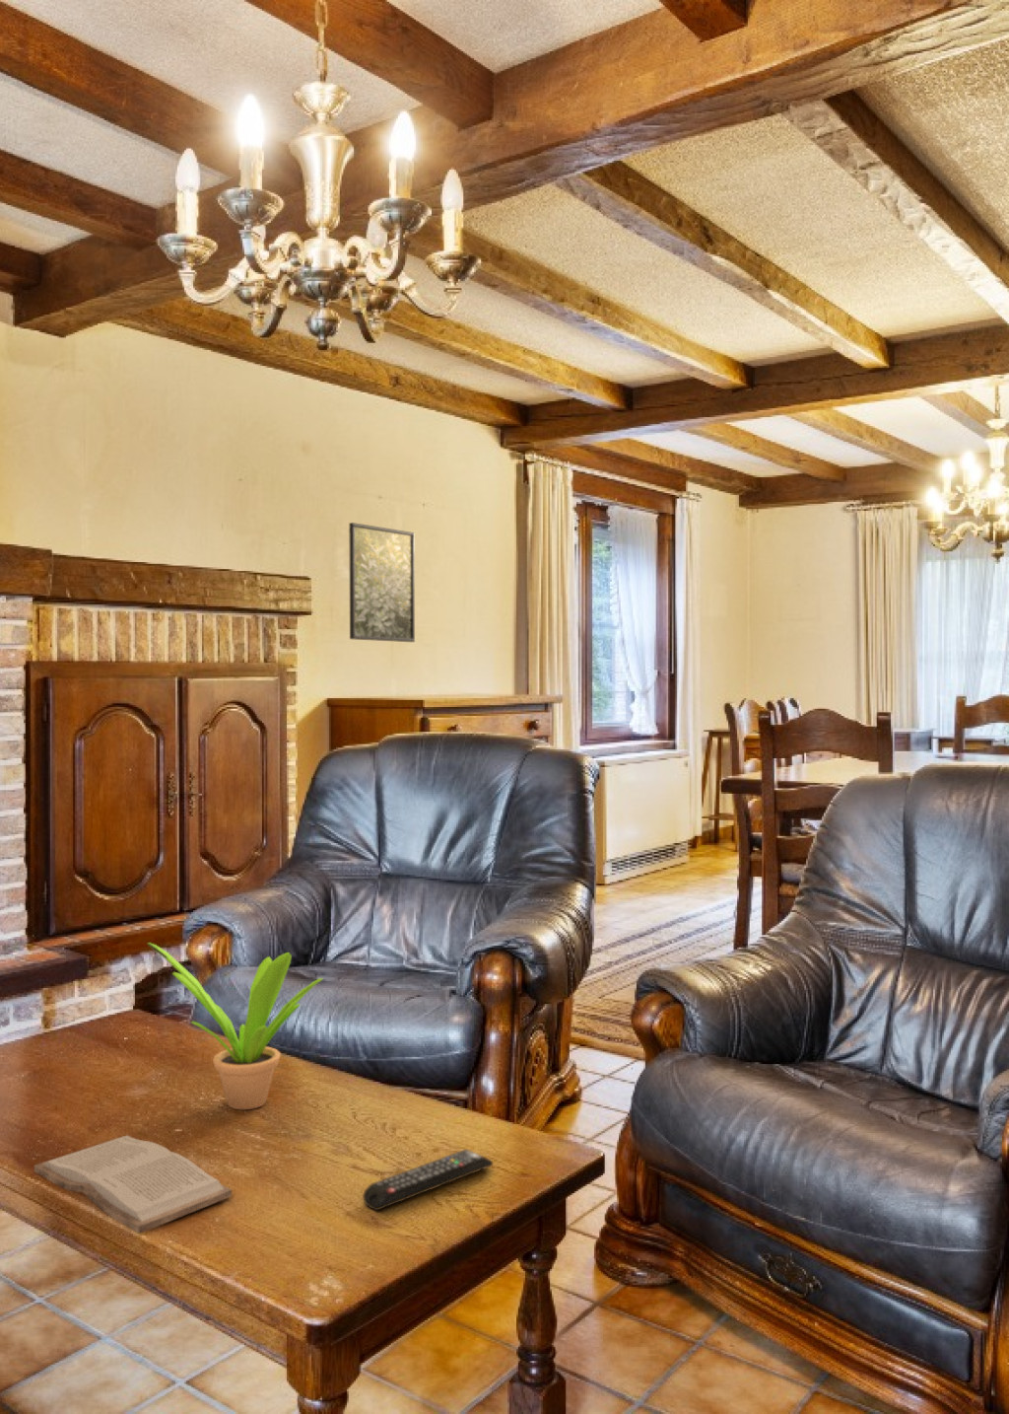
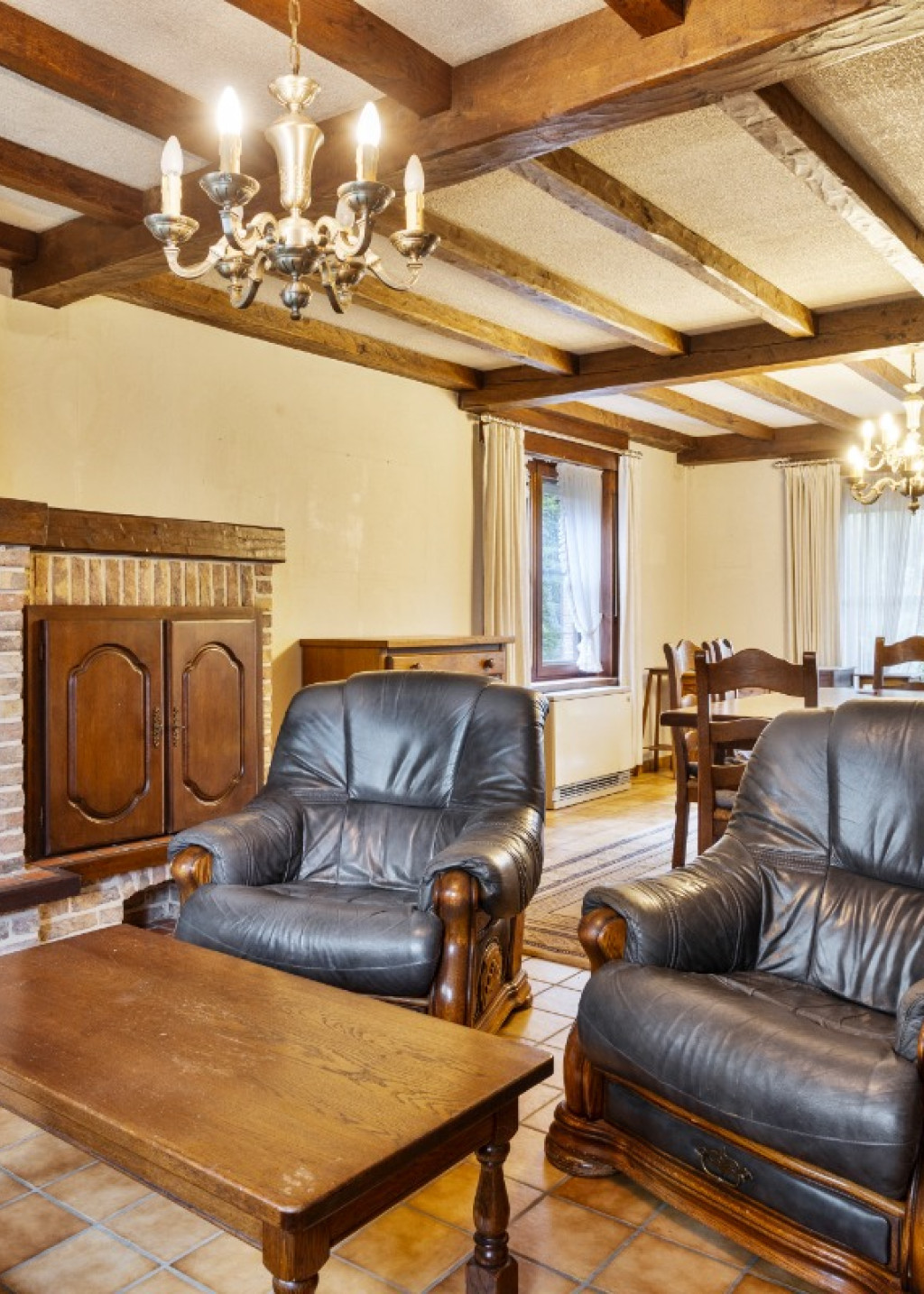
- book [34,1135,233,1235]
- potted plant [146,942,324,1110]
- remote control [361,1147,494,1212]
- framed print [348,521,416,643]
